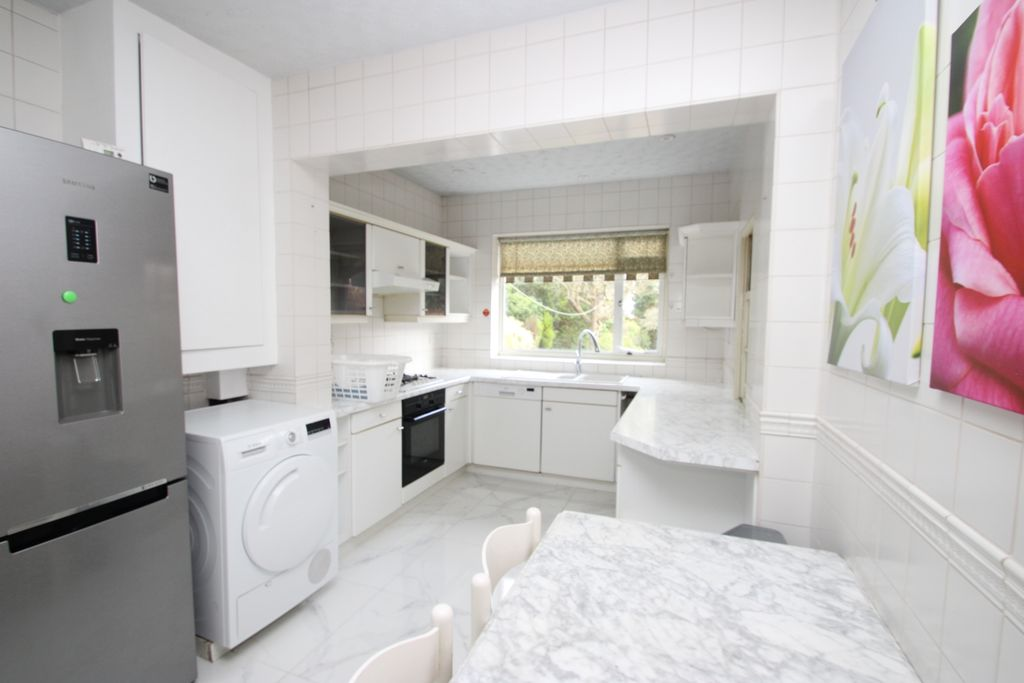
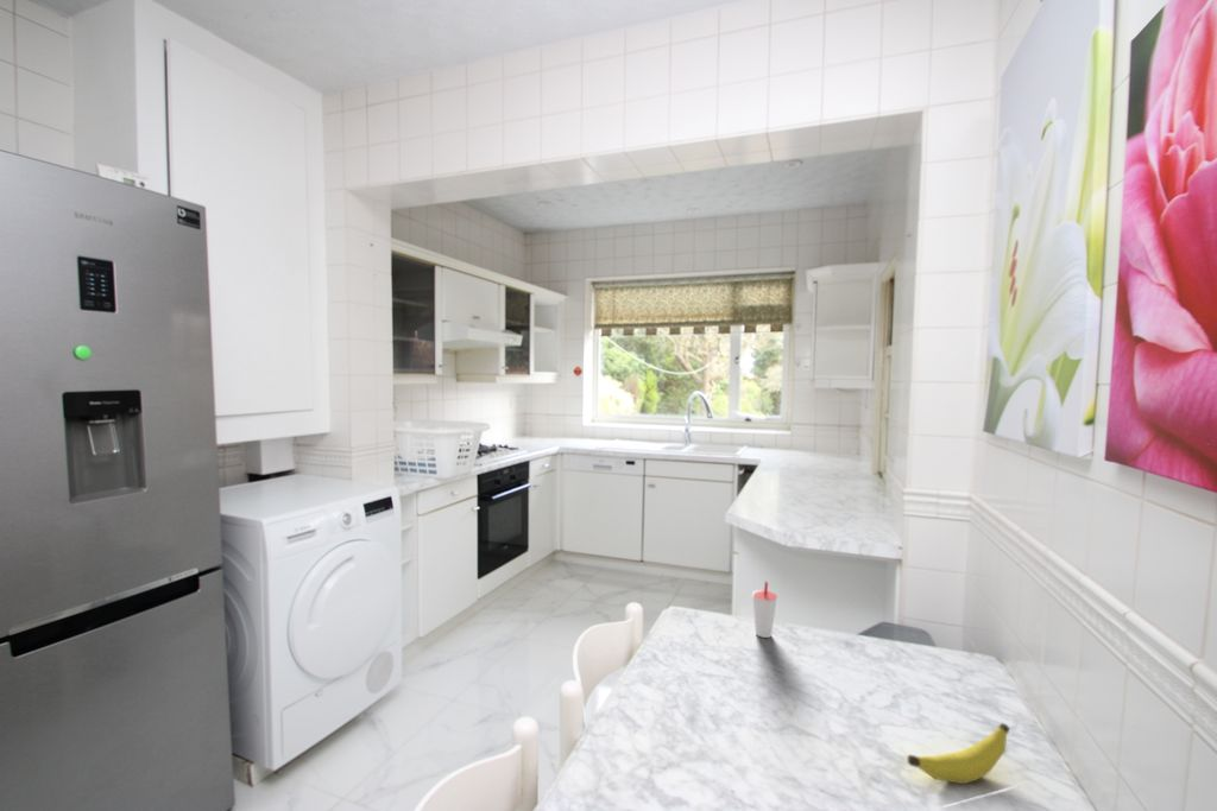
+ cup [751,581,778,639]
+ banana [906,722,1011,785]
